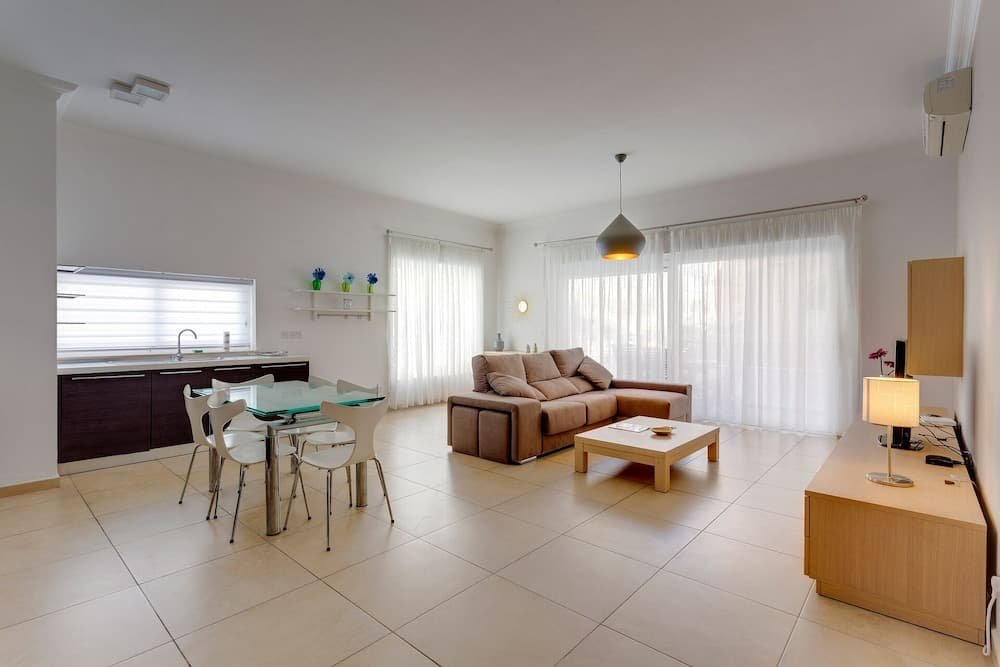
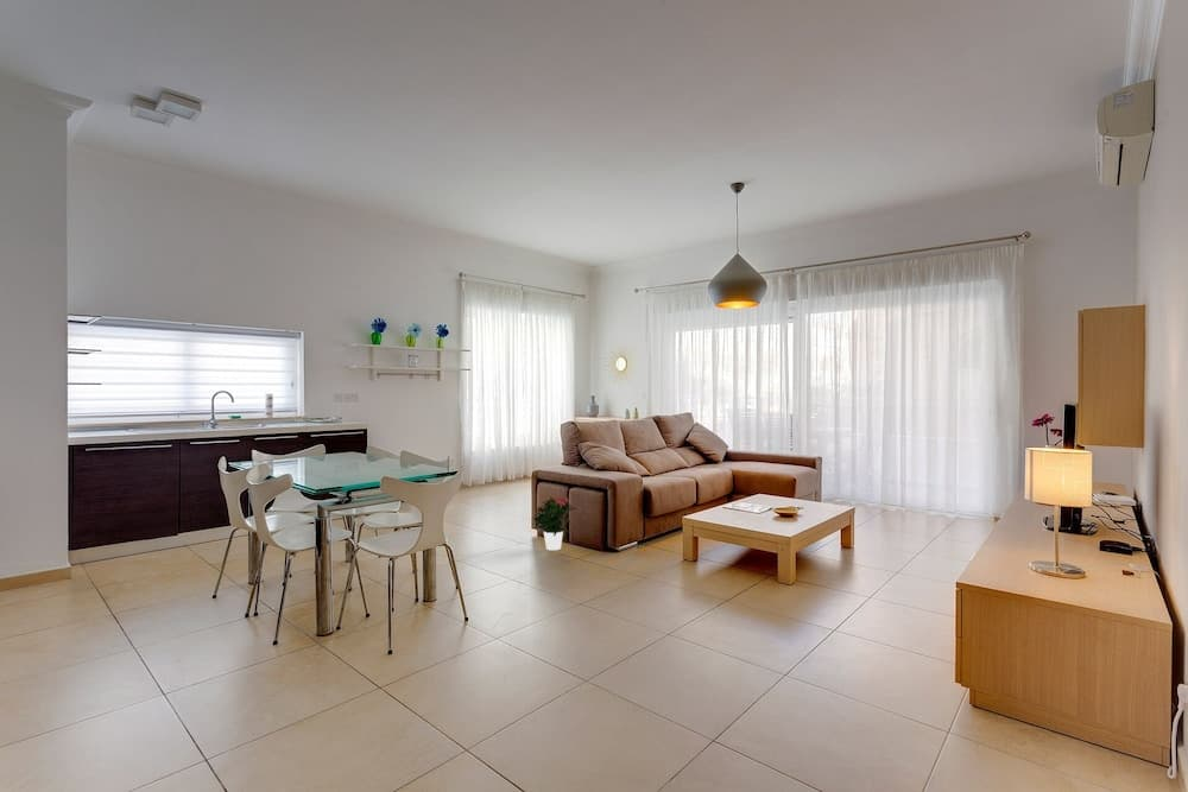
+ potted flower [532,495,579,551]
